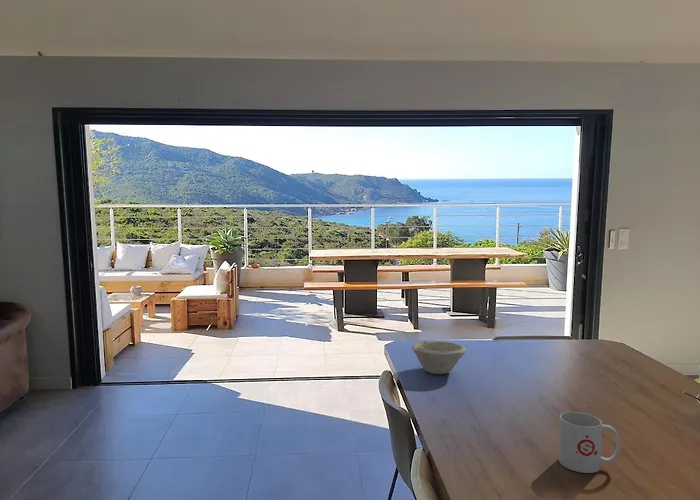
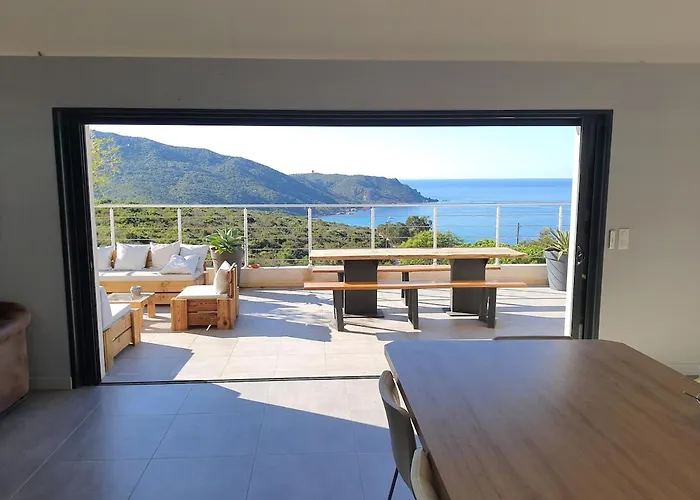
- bowl [411,340,467,375]
- mug [558,411,622,474]
